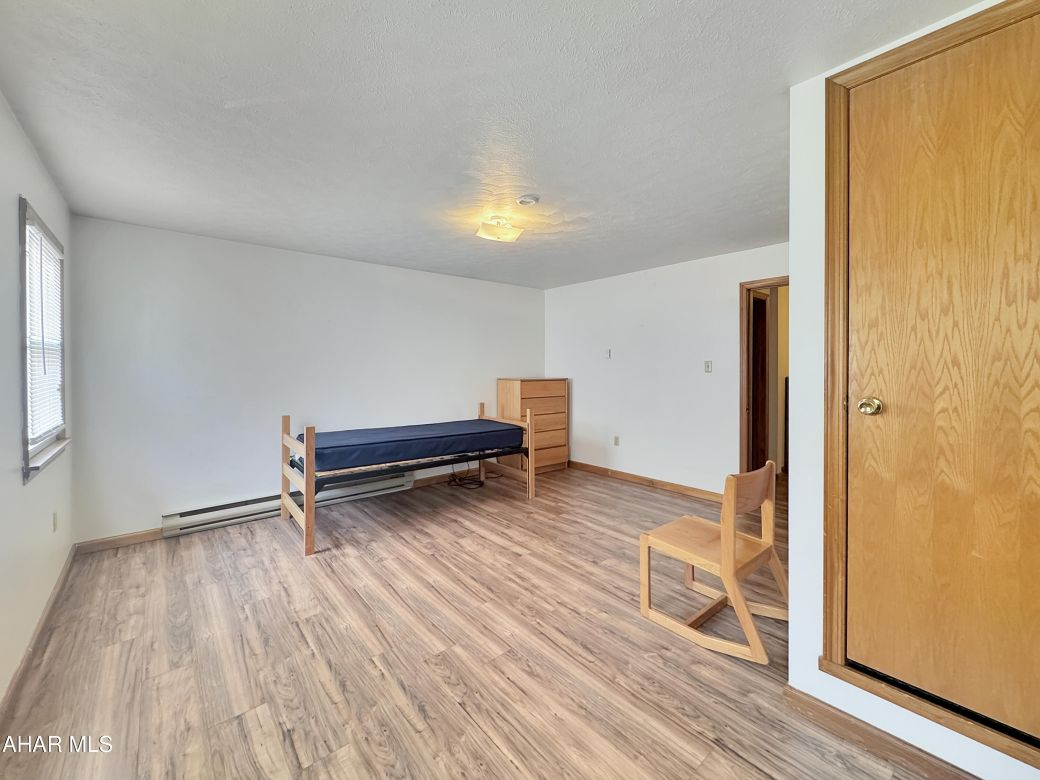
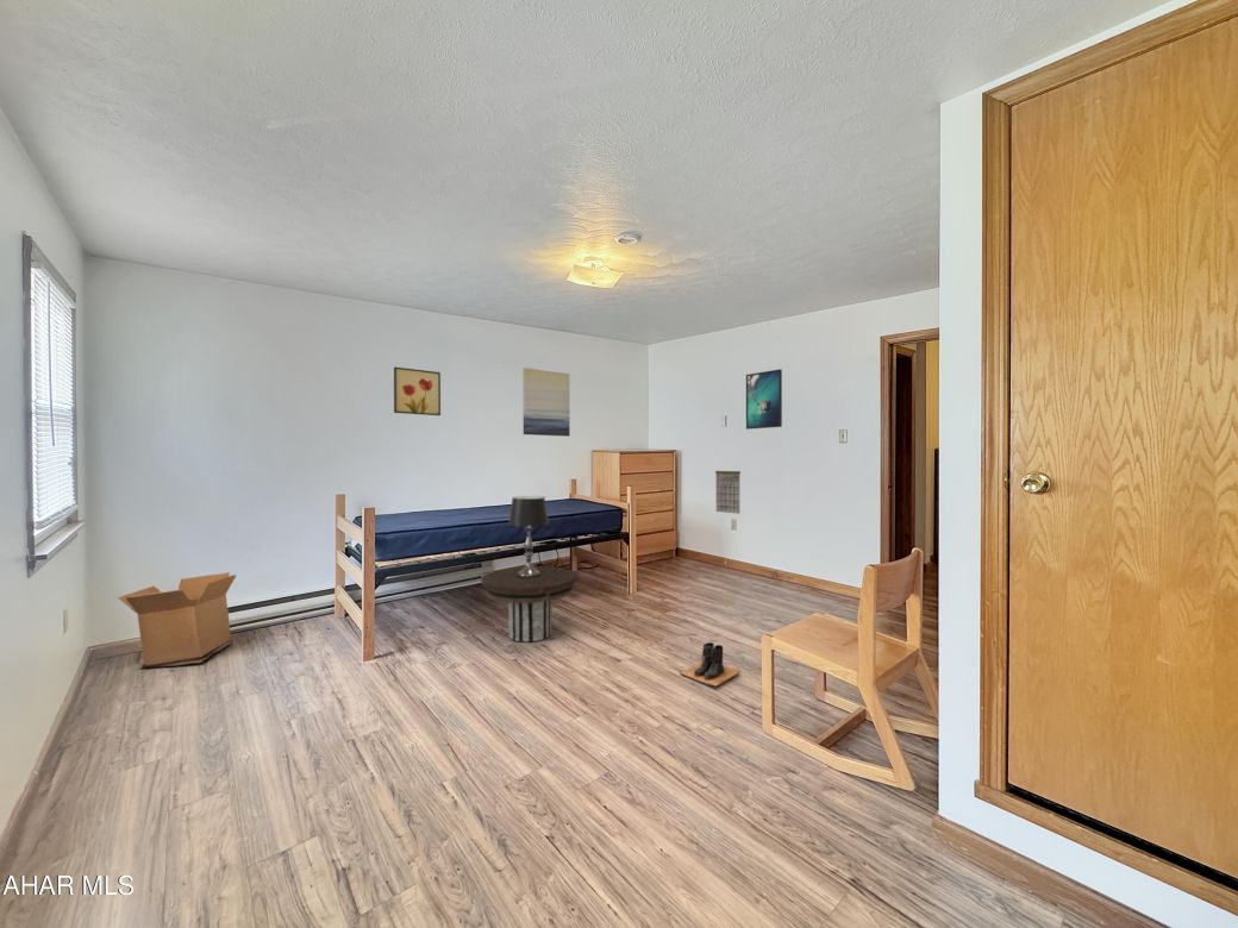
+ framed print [745,368,783,431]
+ calendar [714,466,742,515]
+ side table [480,565,579,642]
+ table lamp [507,495,550,578]
+ wall art [393,366,442,416]
+ boots [680,641,742,688]
+ cardboard box [118,571,237,669]
+ wall art [521,366,571,438]
